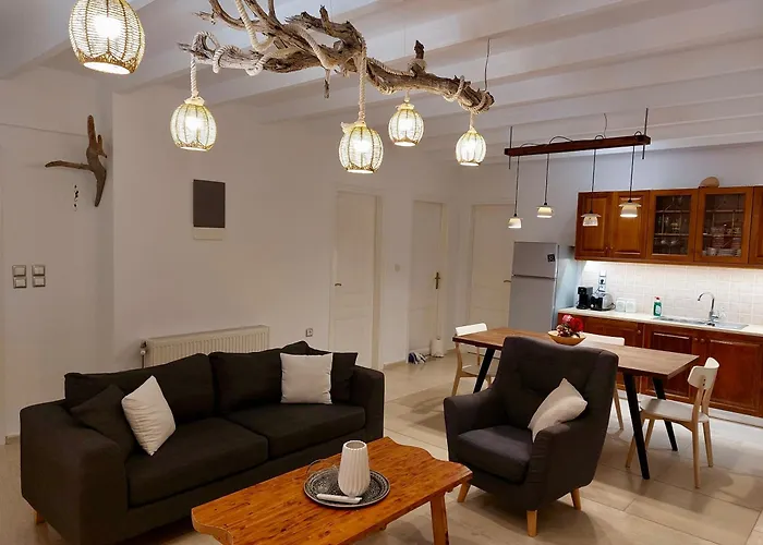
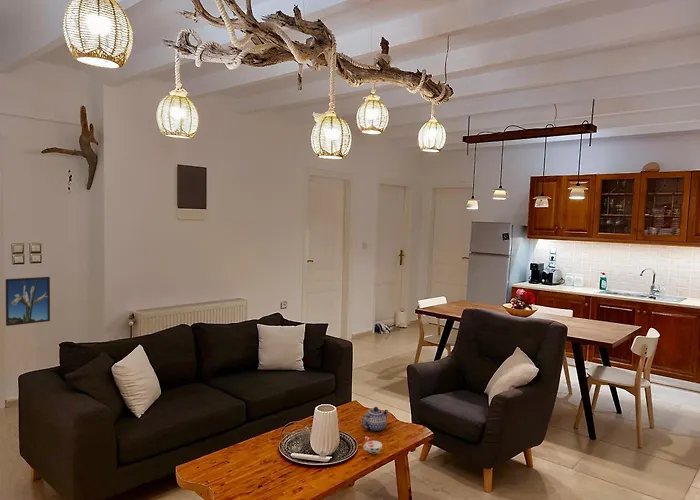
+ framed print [4,276,51,327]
+ teapot [360,406,389,433]
+ cup [362,435,383,455]
